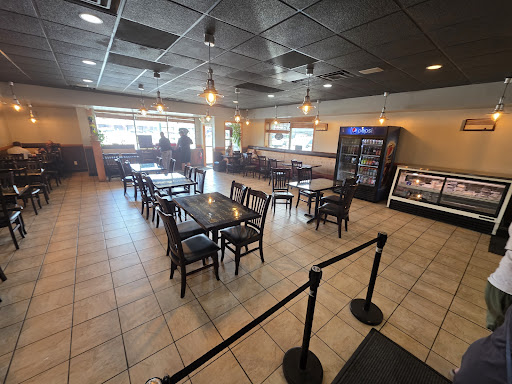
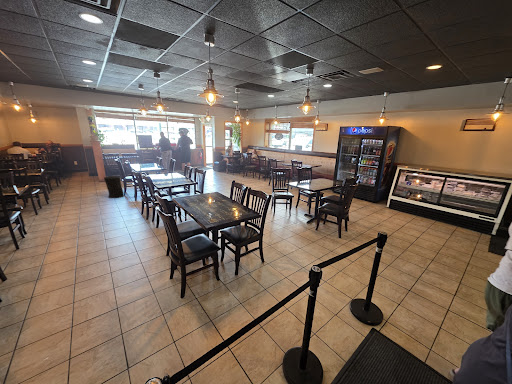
+ trash can [103,175,125,199]
